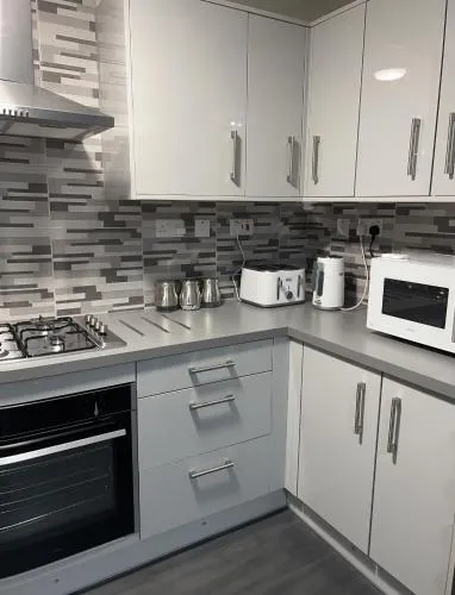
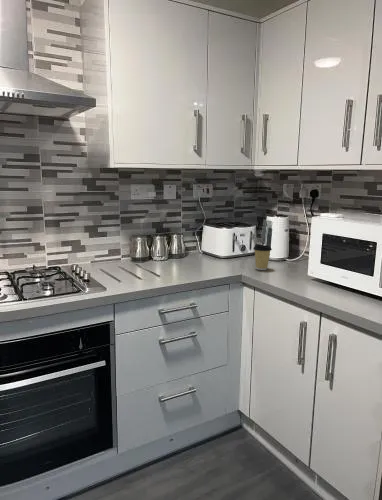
+ coffee cup [252,243,273,271]
